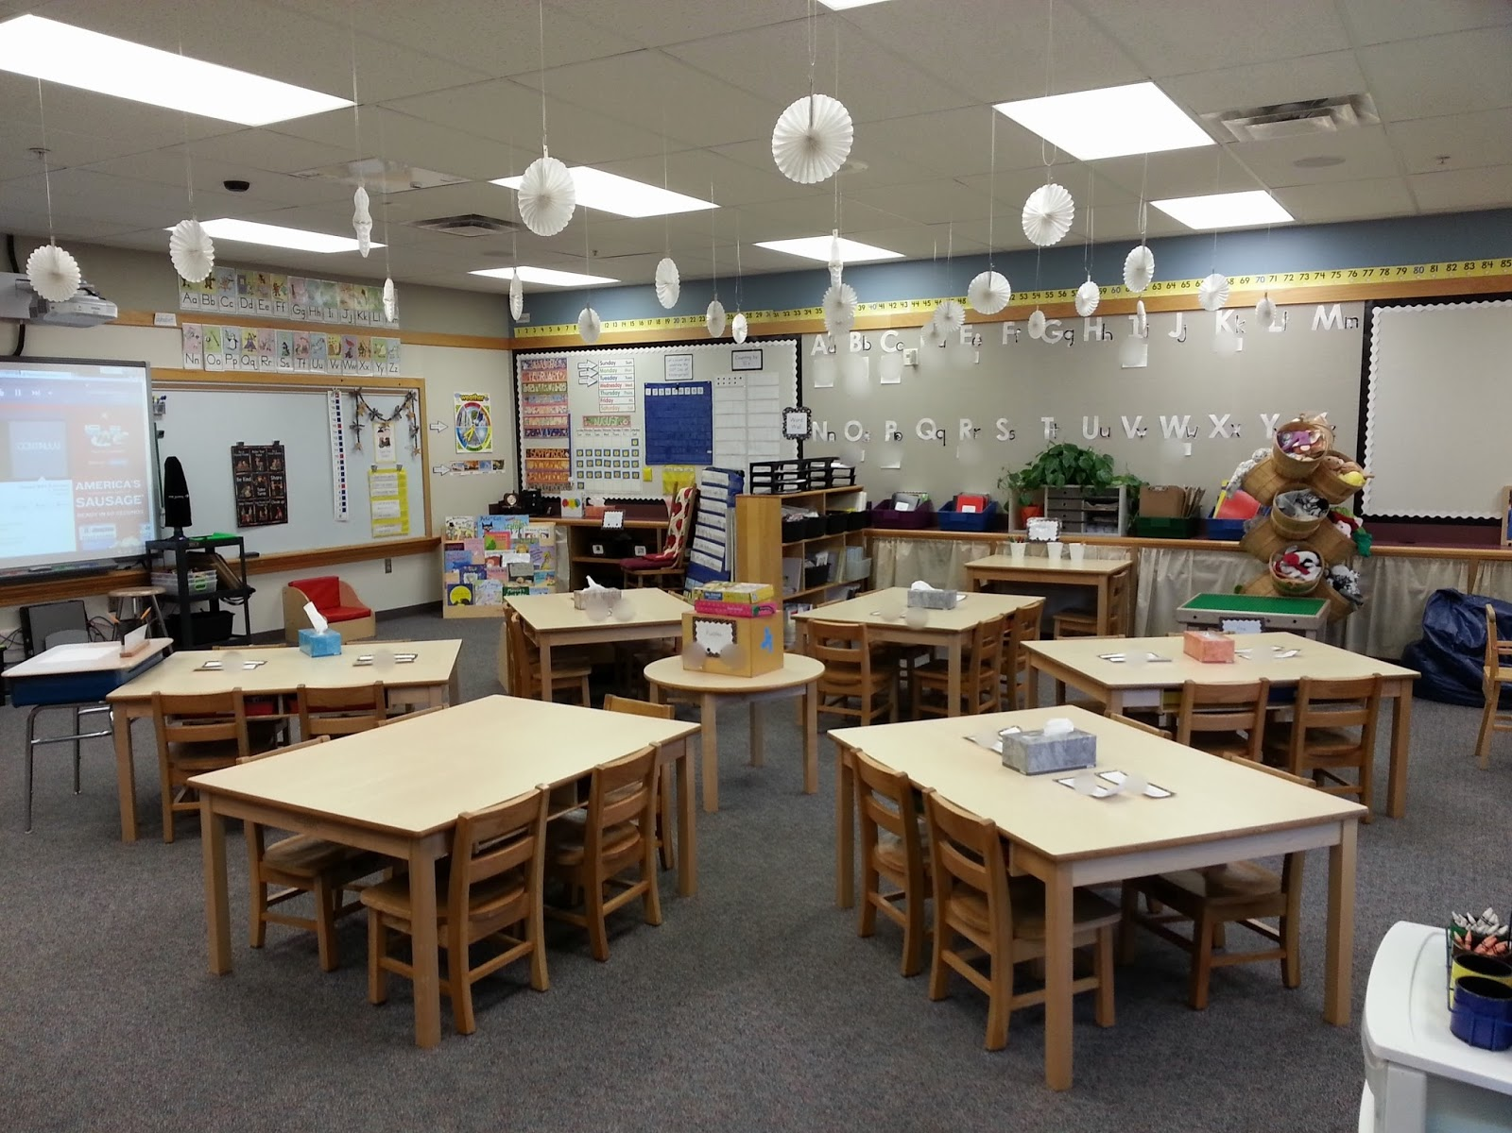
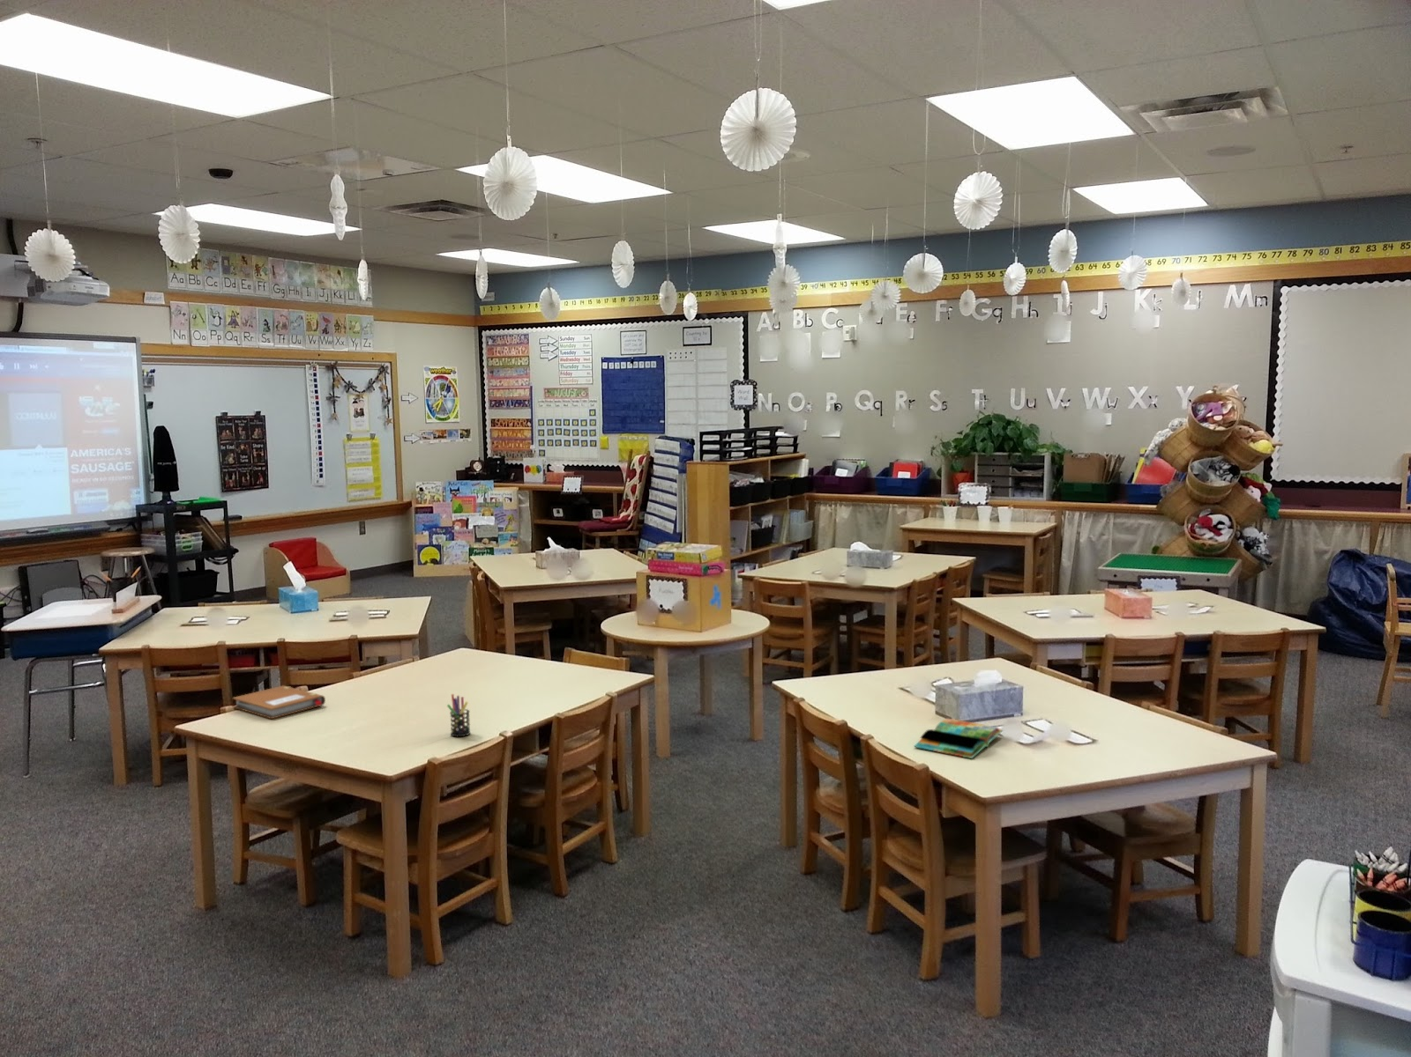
+ notebook [232,684,327,719]
+ book [913,717,1003,759]
+ pen holder [447,693,471,737]
